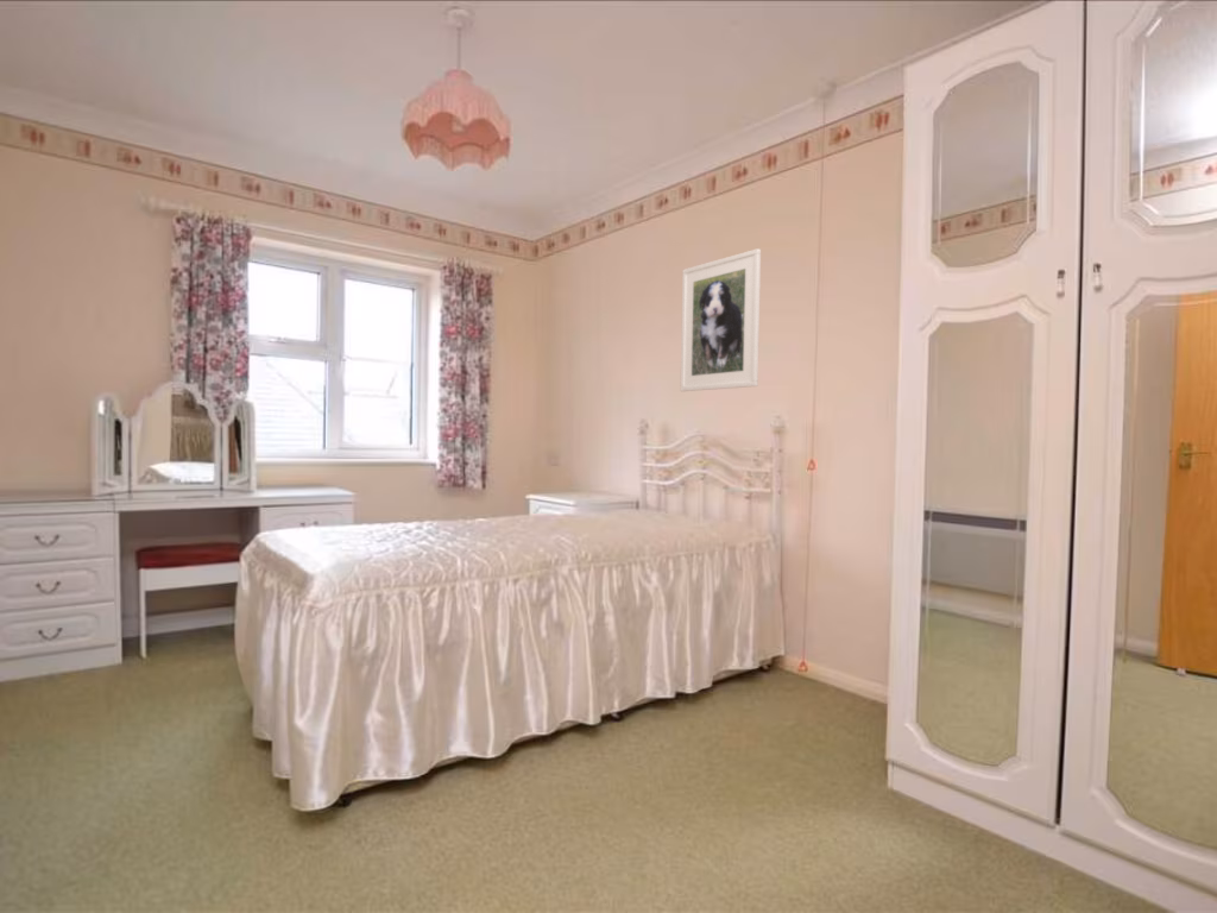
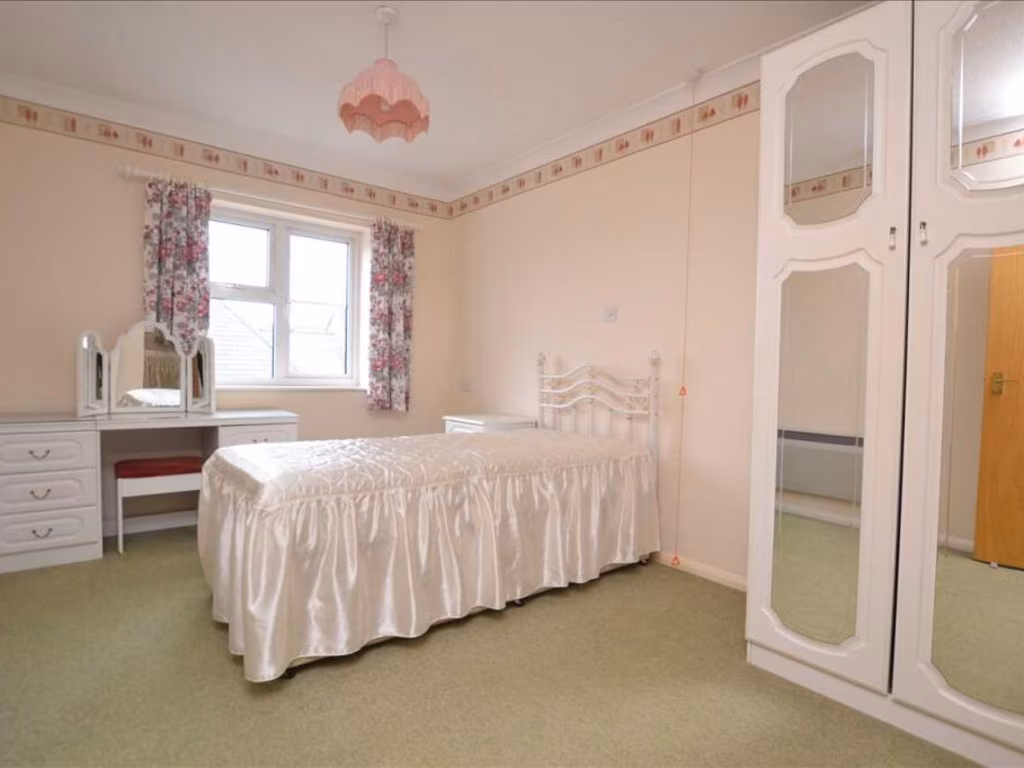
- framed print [679,247,762,392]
